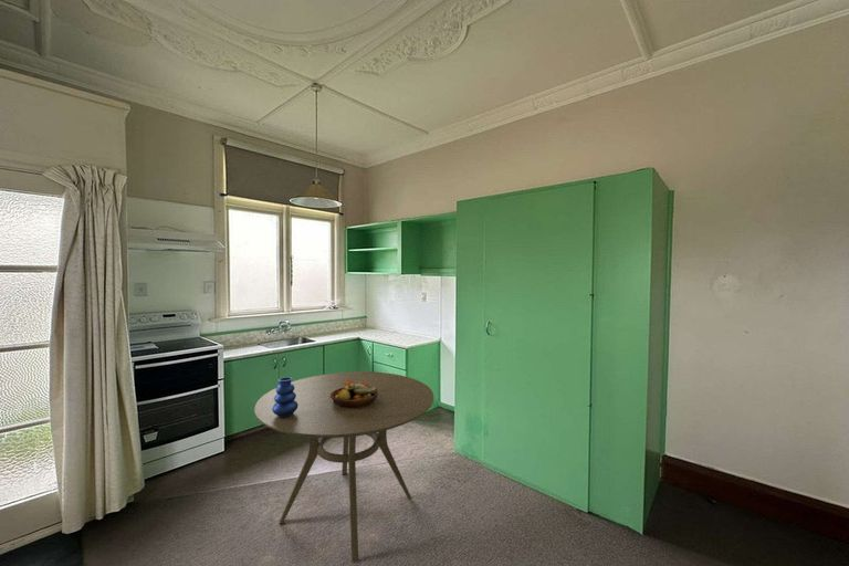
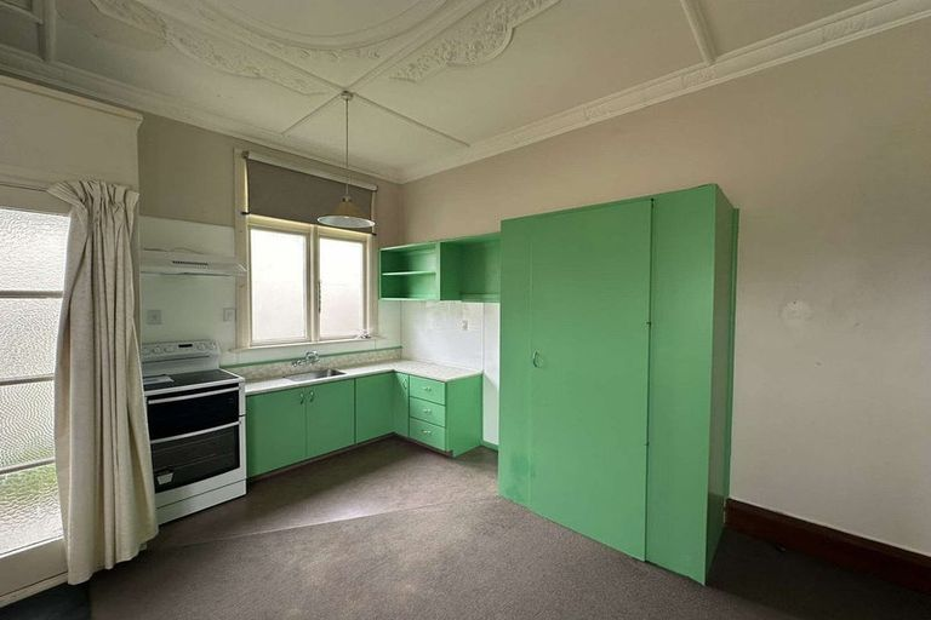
- dining table [253,370,434,562]
- fruit bowl [331,381,378,408]
- vase [272,376,298,417]
